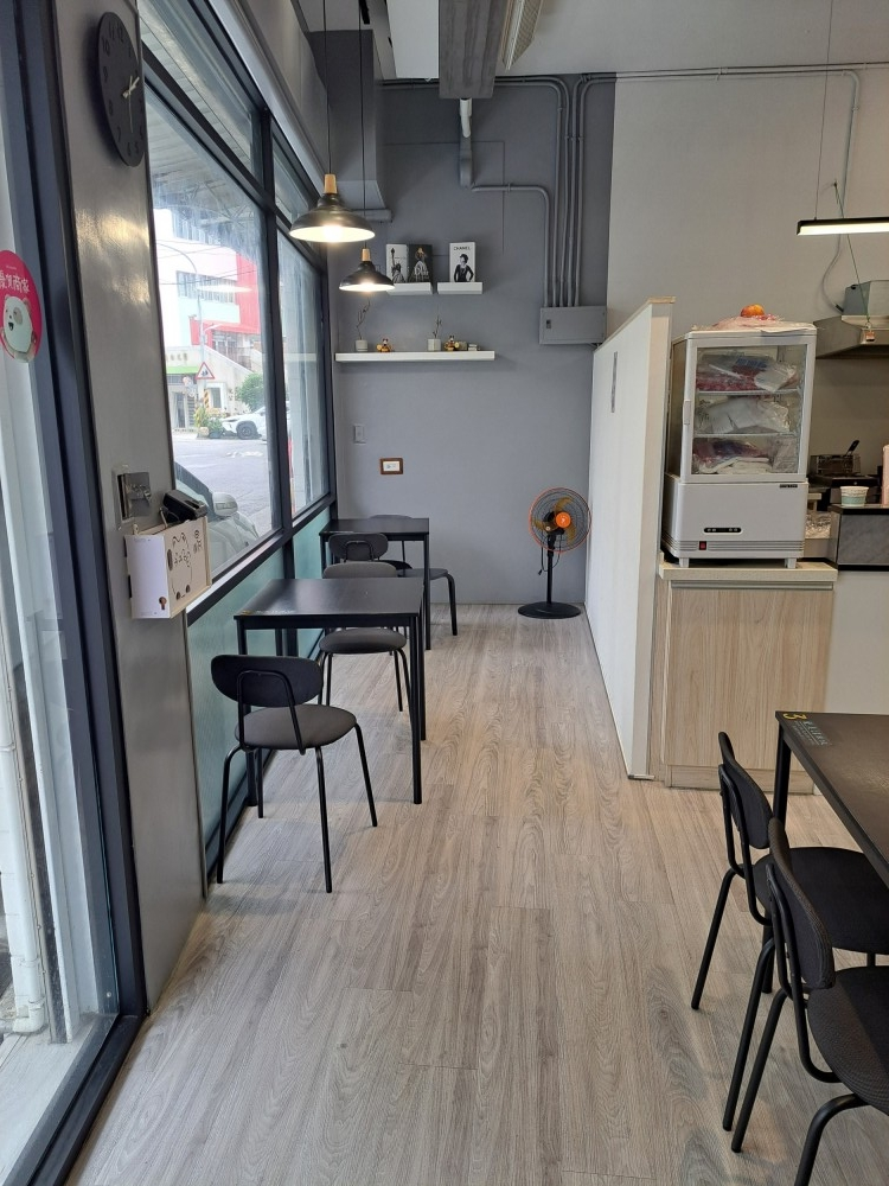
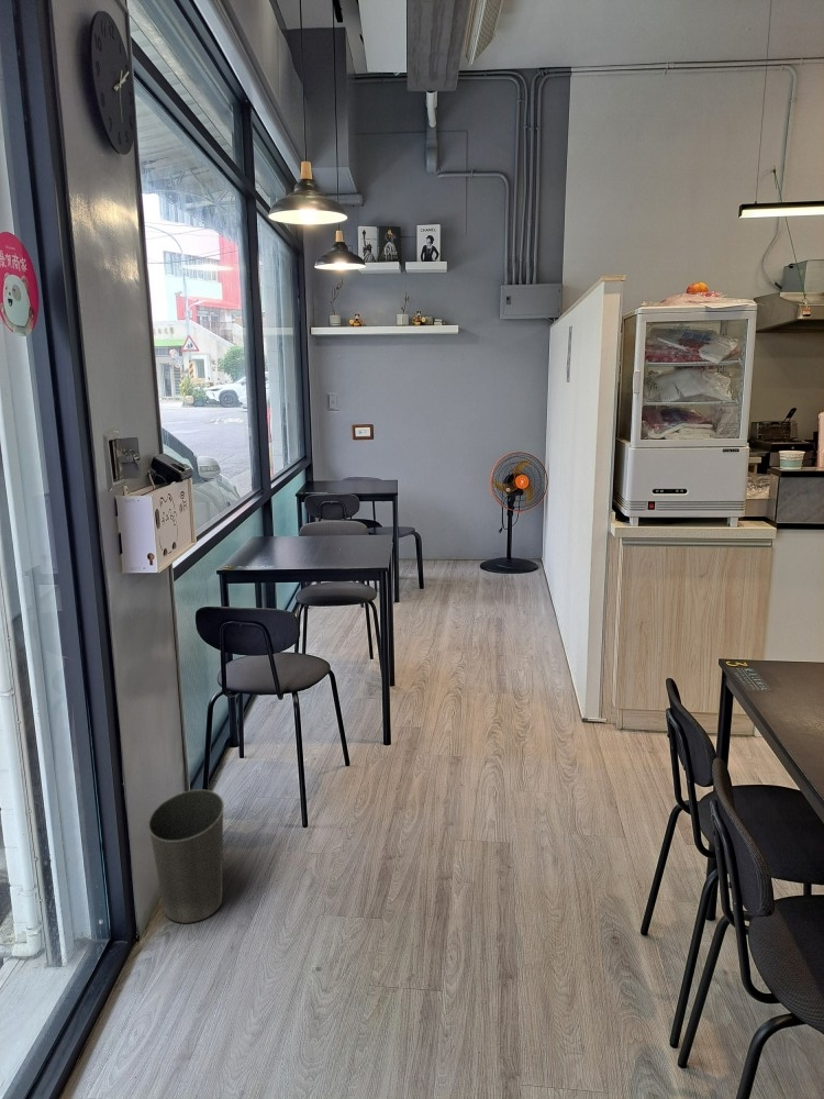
+ waste basket [147,788,225,924]
